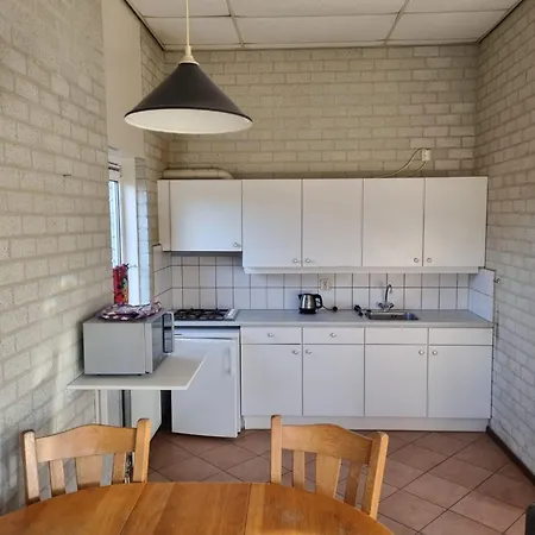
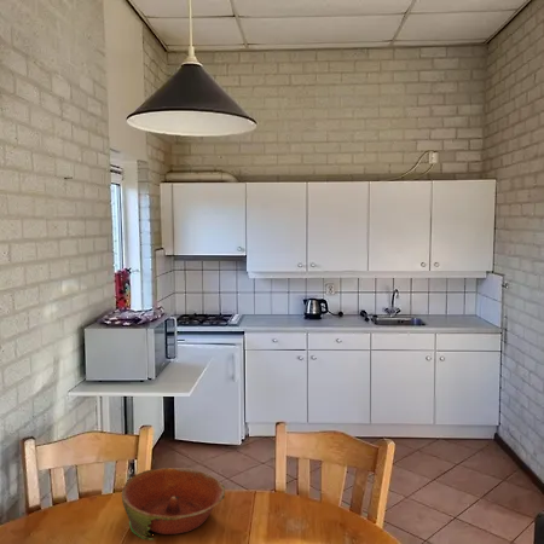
+ bowl [121,465,226,542]
